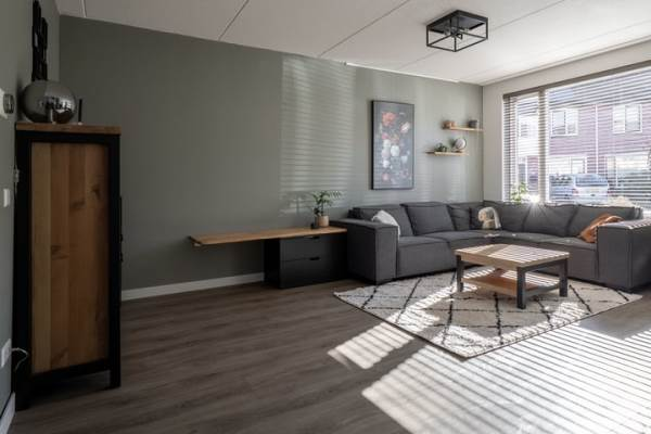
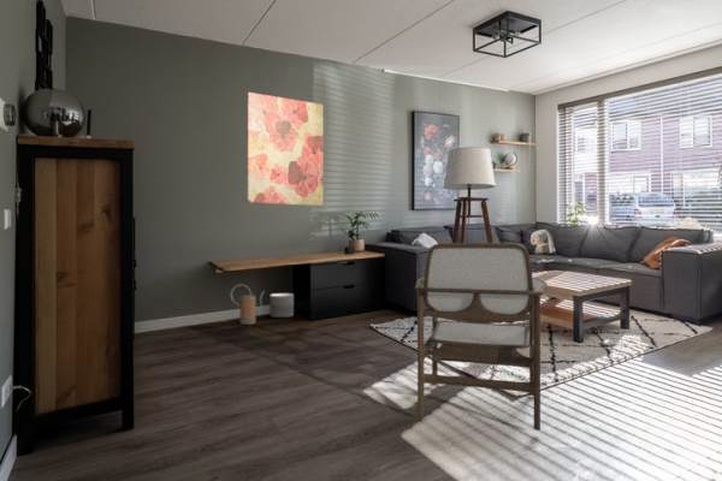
+ watering can [229,283,266,326]
+ wall art [245,91,324,207]
+ floor lamp [414,146,497,321]
+ armchair [414,242,549,432]
+ planter [268,292,295,319]
